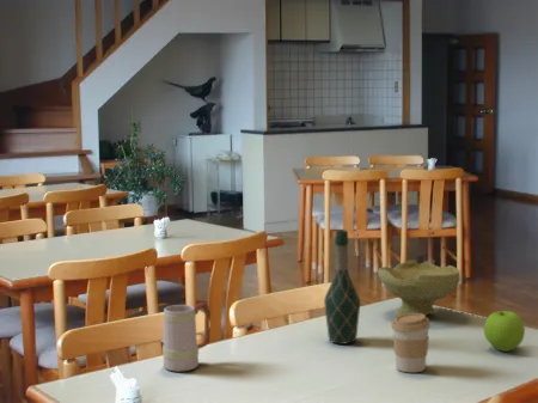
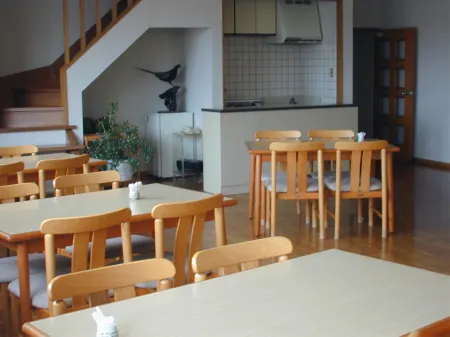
- coffee cup [390,313,432,373]
- wine bottle [323,228,361,346]
- mug [161,301,212,373]
- apple [483,310,526,353]
- bowl [377,259,461,317]
